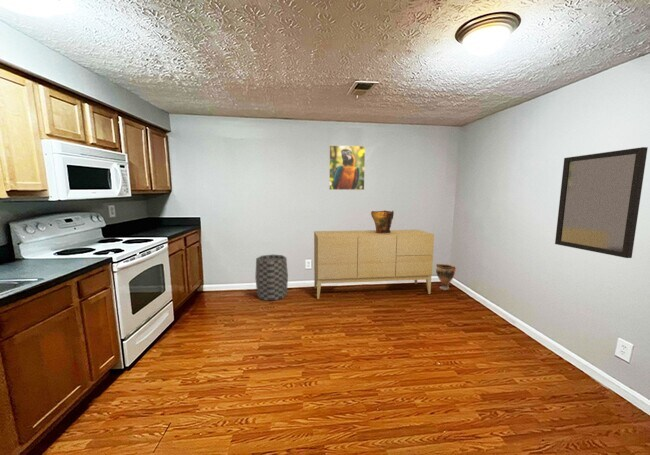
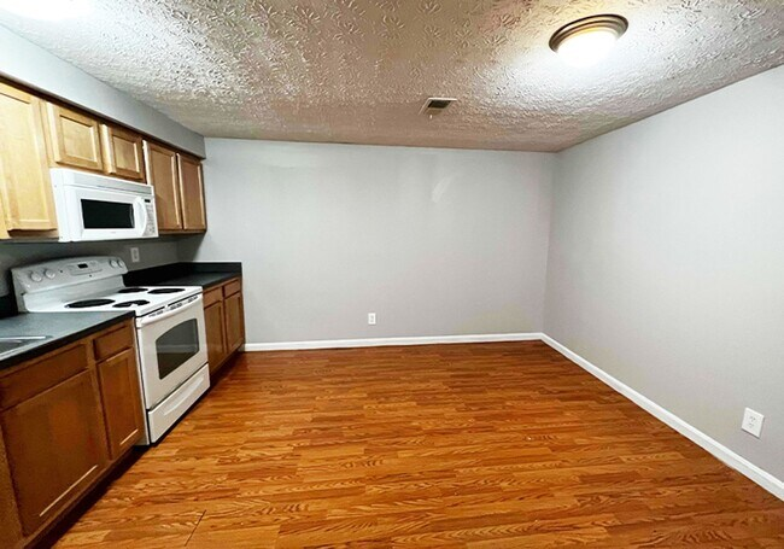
- decorative urn [370,210,395,233]
- sideboard [313,229,435,300]
- home mirror [554,146,649,259]
- vase [435,263,457,291]
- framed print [328,144,366,191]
- trash can [254,254,289,302]
